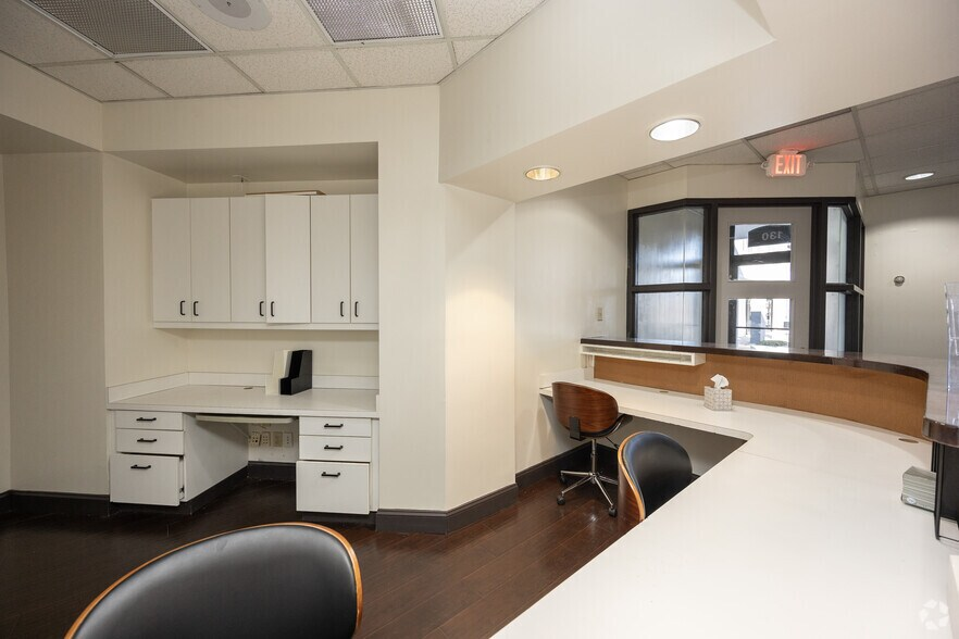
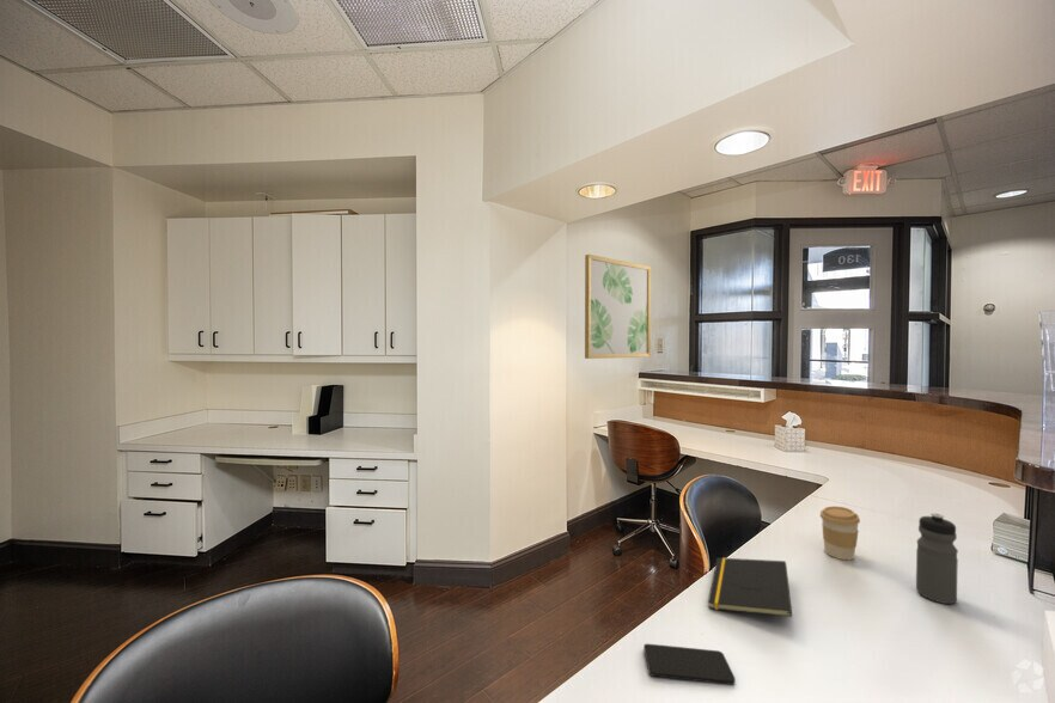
+ water bottle [915,512,959,605]
+ notepad [707,557,793,618]
+ coffee cup [819,506,861,561]
+ smartphone [642,643,737,686]
+ wall art [584,253,652,360]
